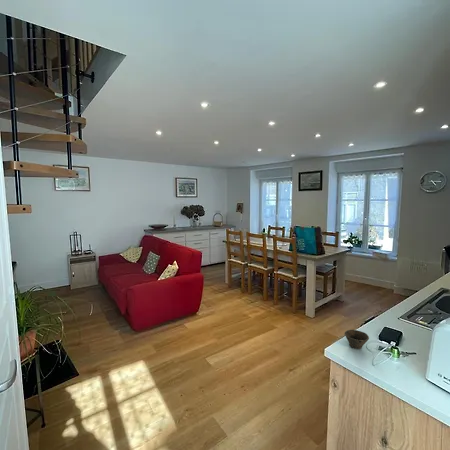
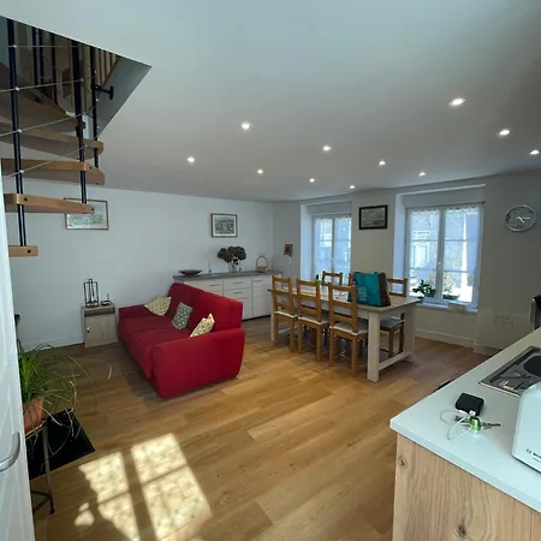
- cup [344,329,370,350]
